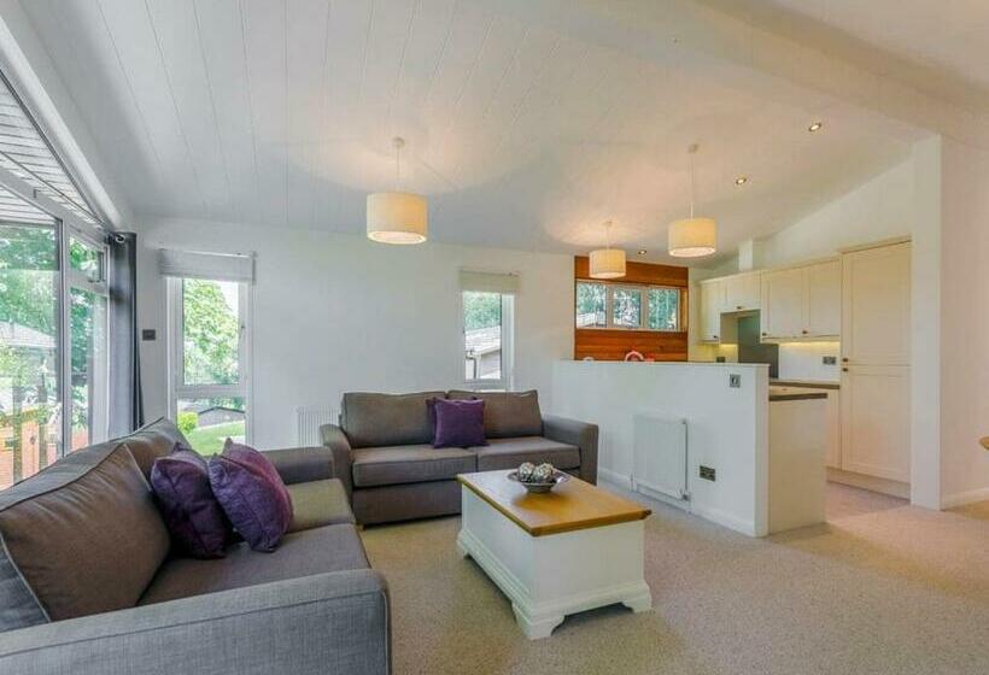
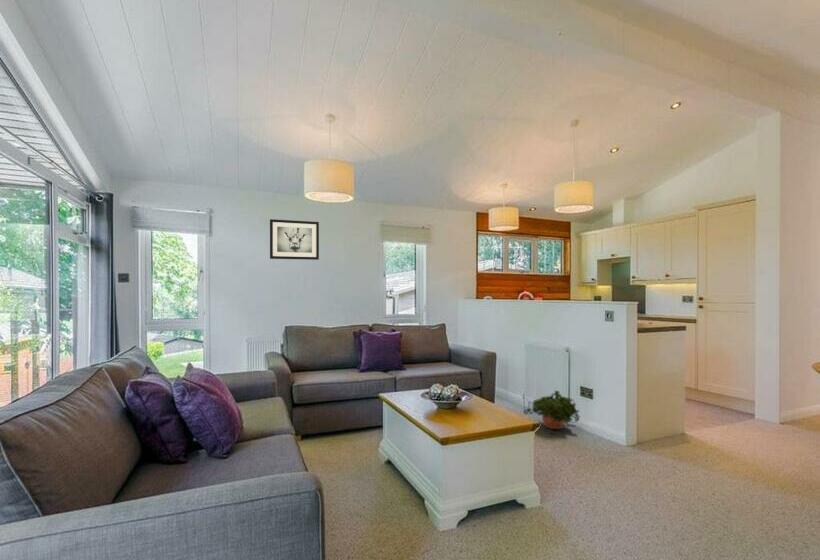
+ potted plant [522,389,582,434]
+ wall art [269,218,320,261]
